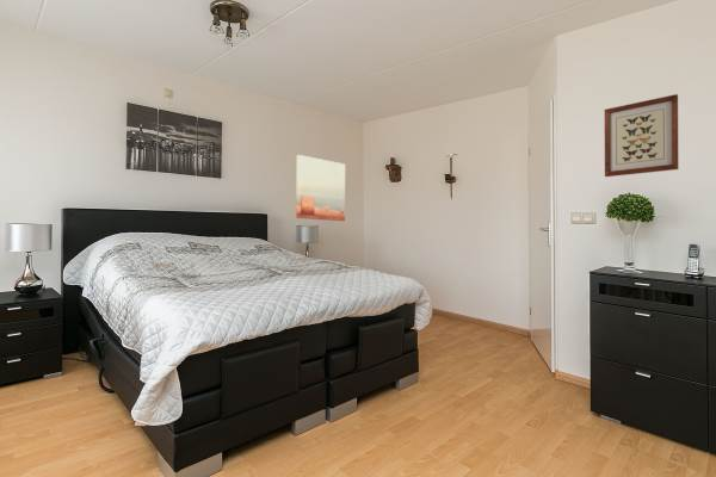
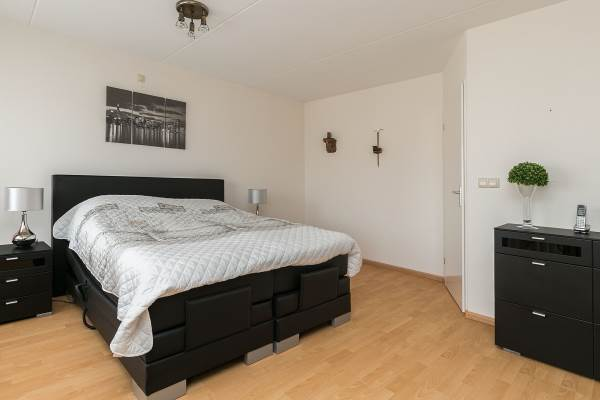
- wall art [295,154,346,222]
- wall art [604,93,679,178]
